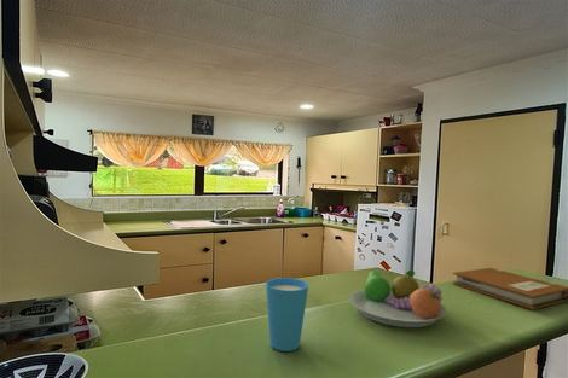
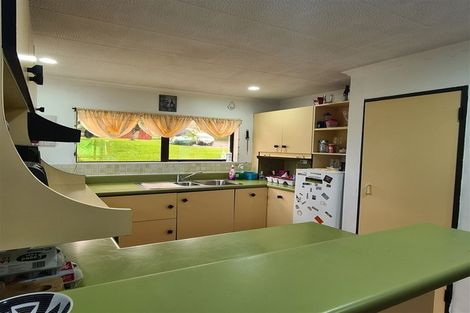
- notebook [452,267,568,310]
- cup [265,277,309,353]
- fruit bowl [348,268,447,328]
